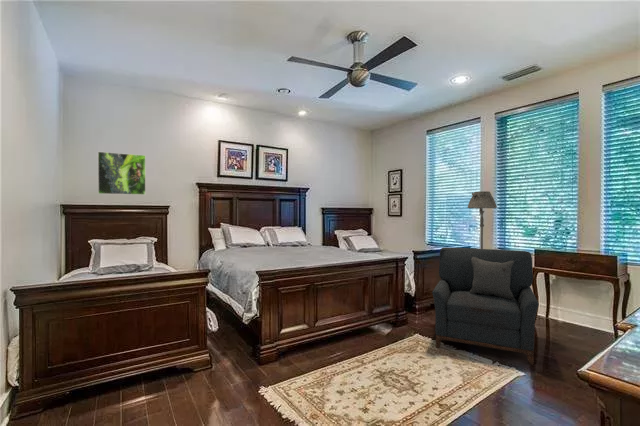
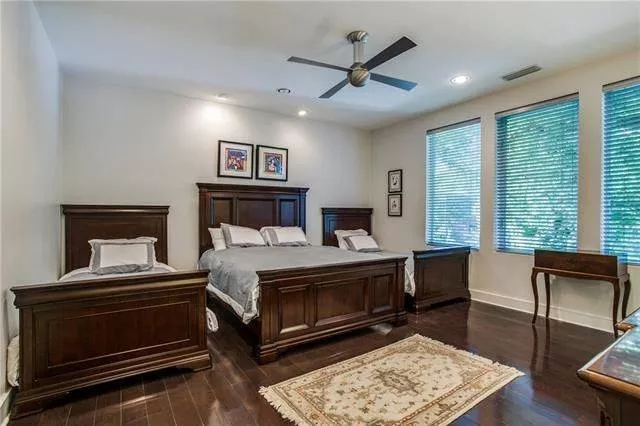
- armchair [431,246,540,366]
- floor lamp [467,190,498,249]
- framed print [97,151,147,196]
